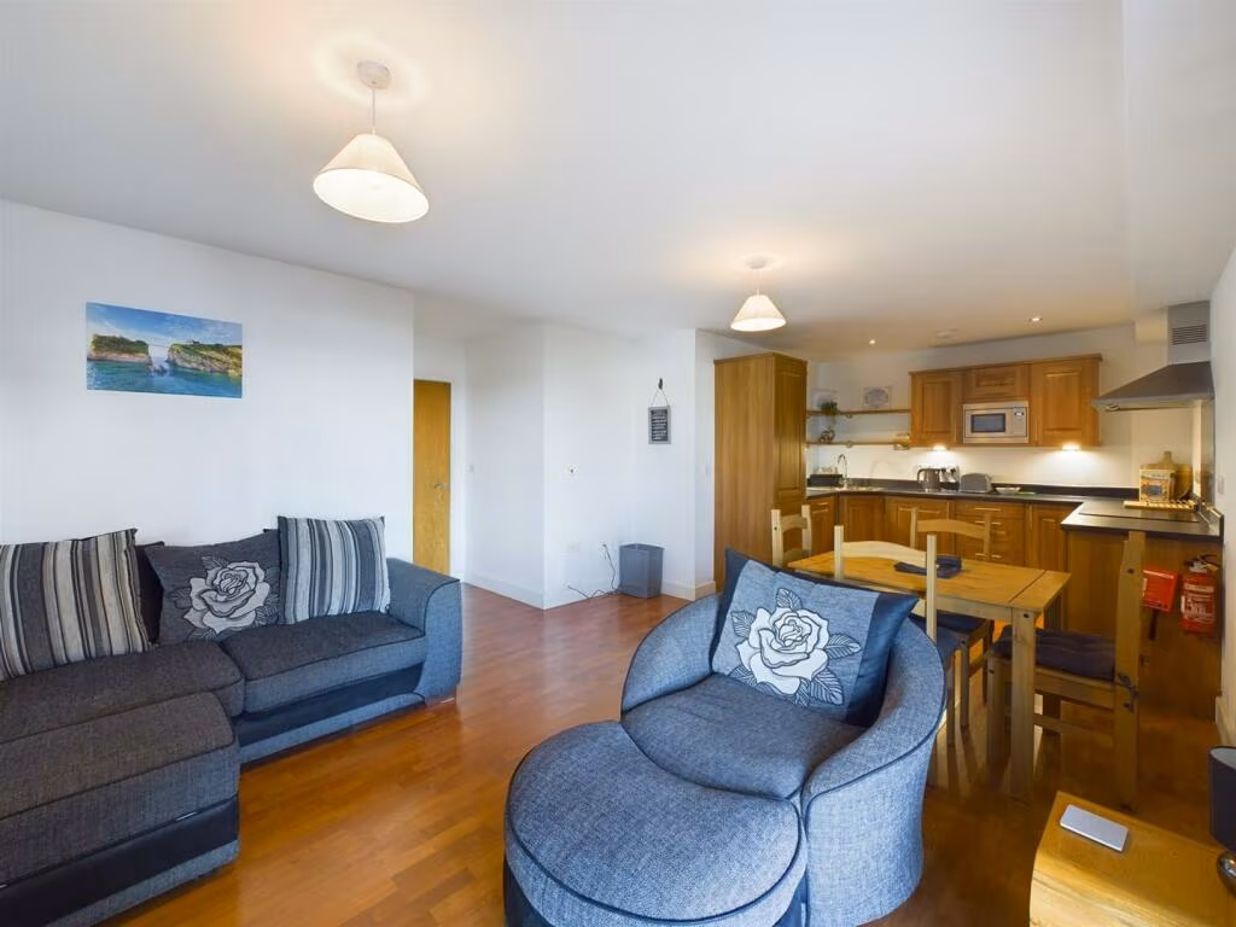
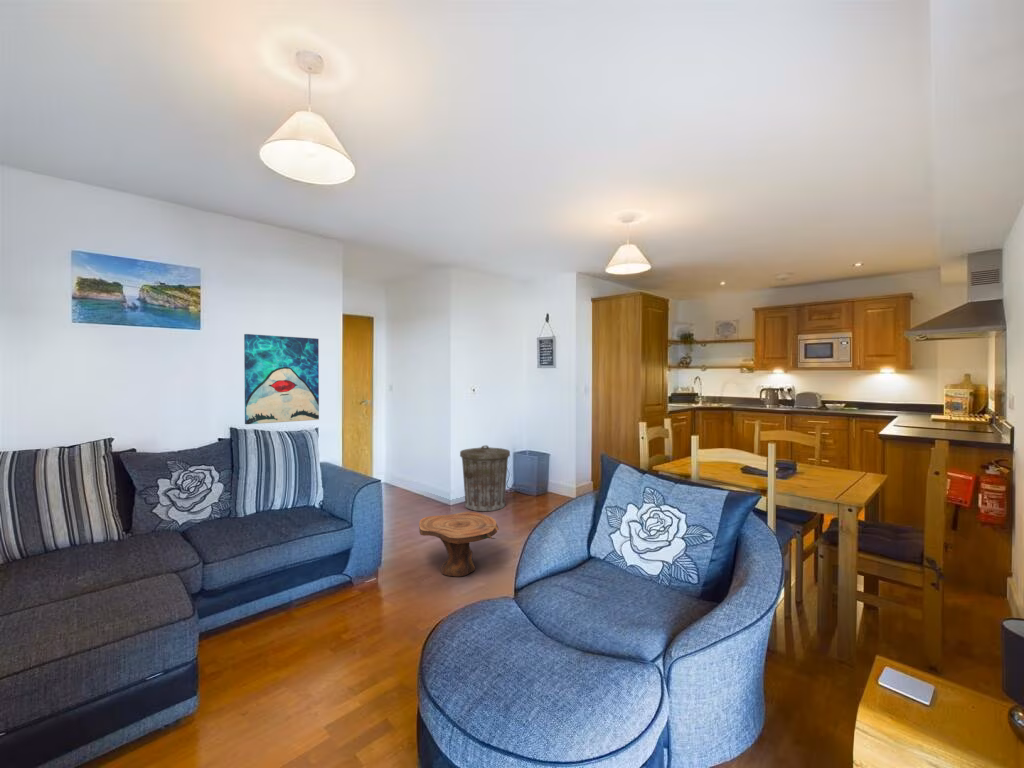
+ trash can [459,444,511,512]
+ wall art [243,333,320,425]
+ side table [418,511,500,578]
